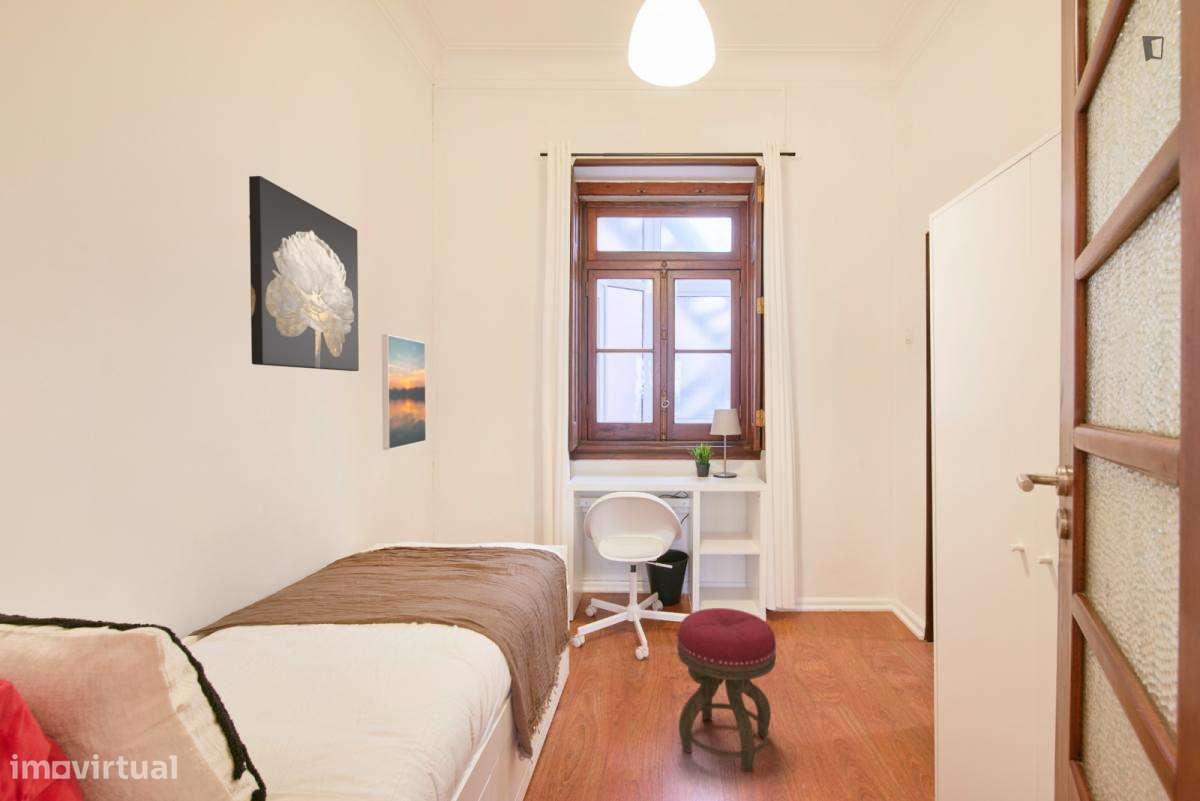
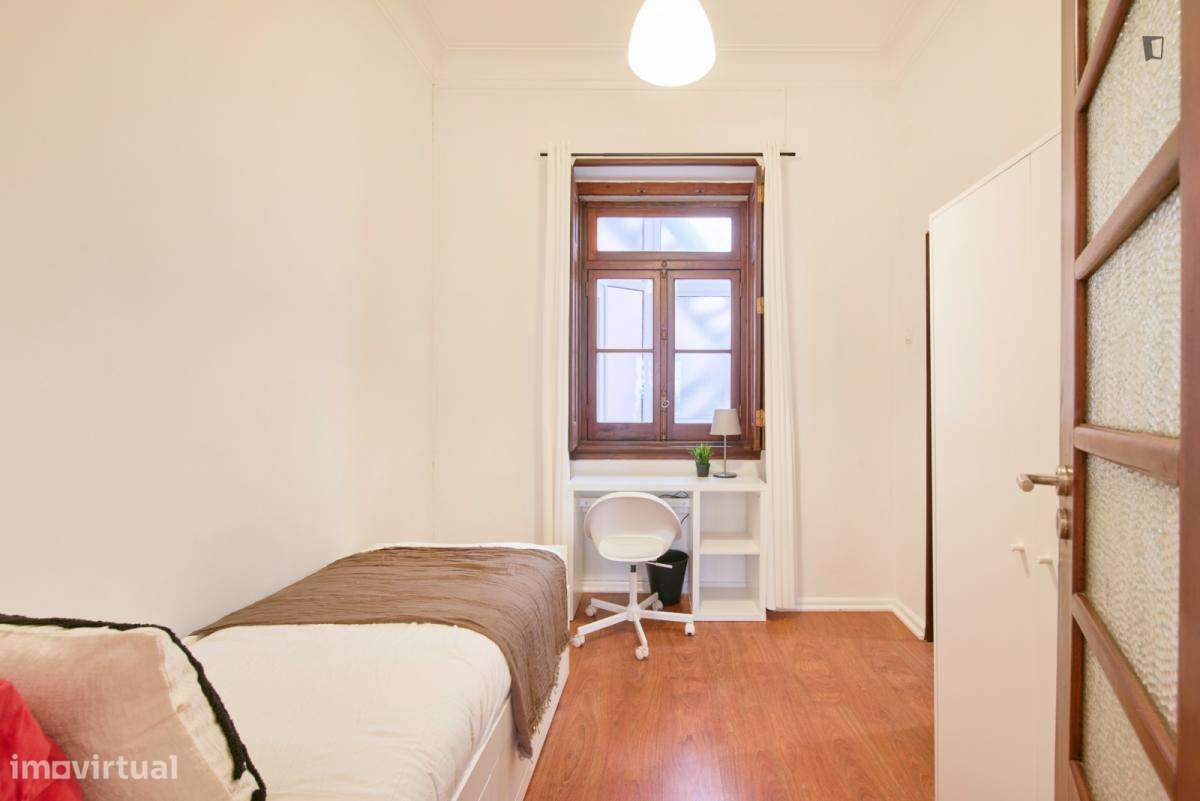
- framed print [381,334,427,451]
- stool [676,607,777,773]
- wall art [248,175,360,372]
